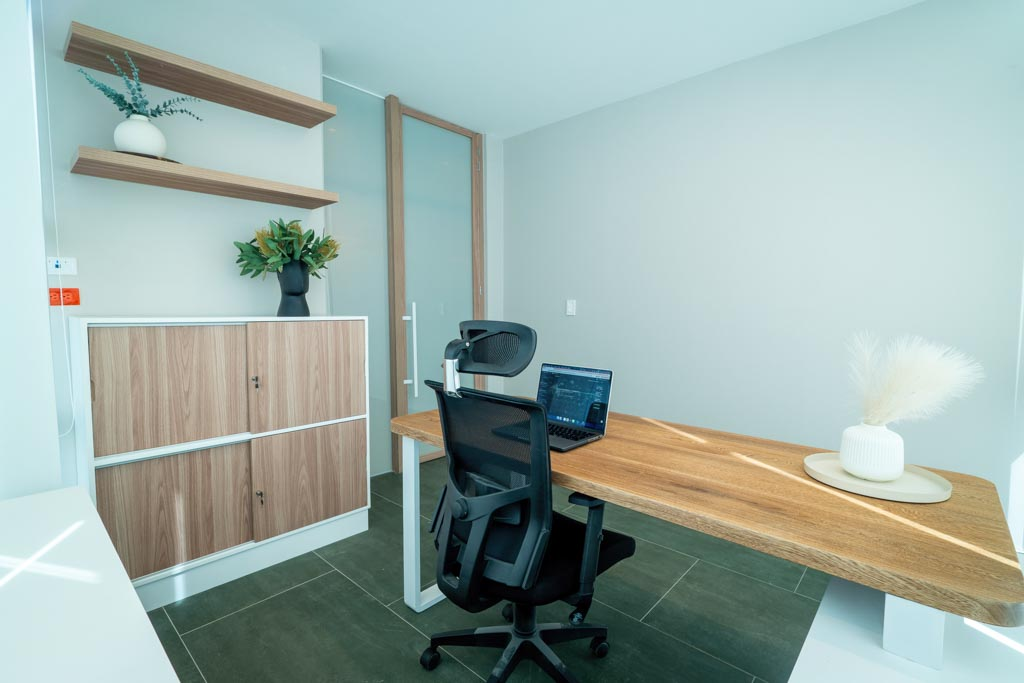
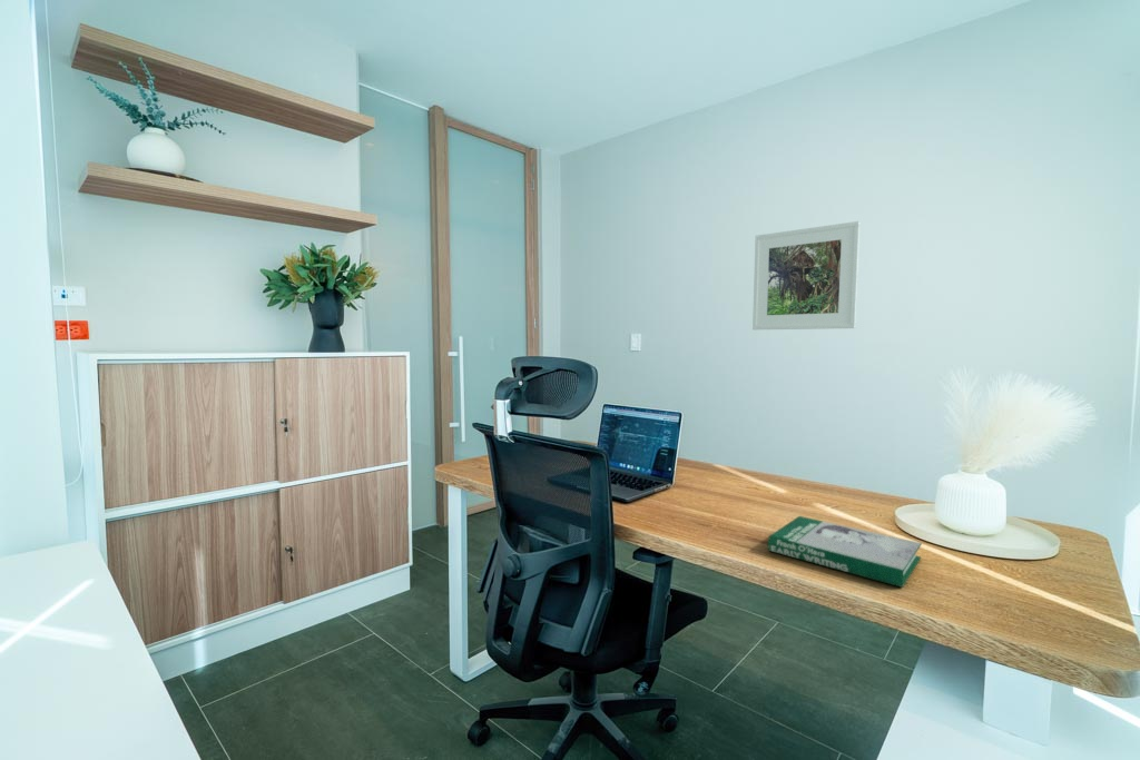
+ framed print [751,220,862,330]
+ book [767,515,923,589]
